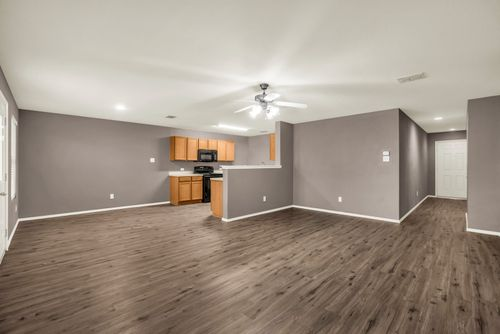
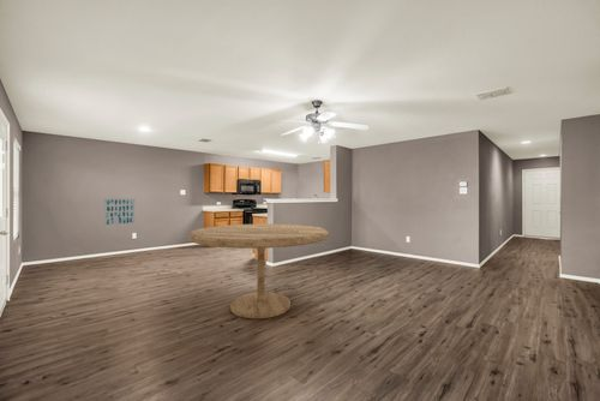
+ dining table [187,223,330,319]
+ wall art [102,197,137,227]
